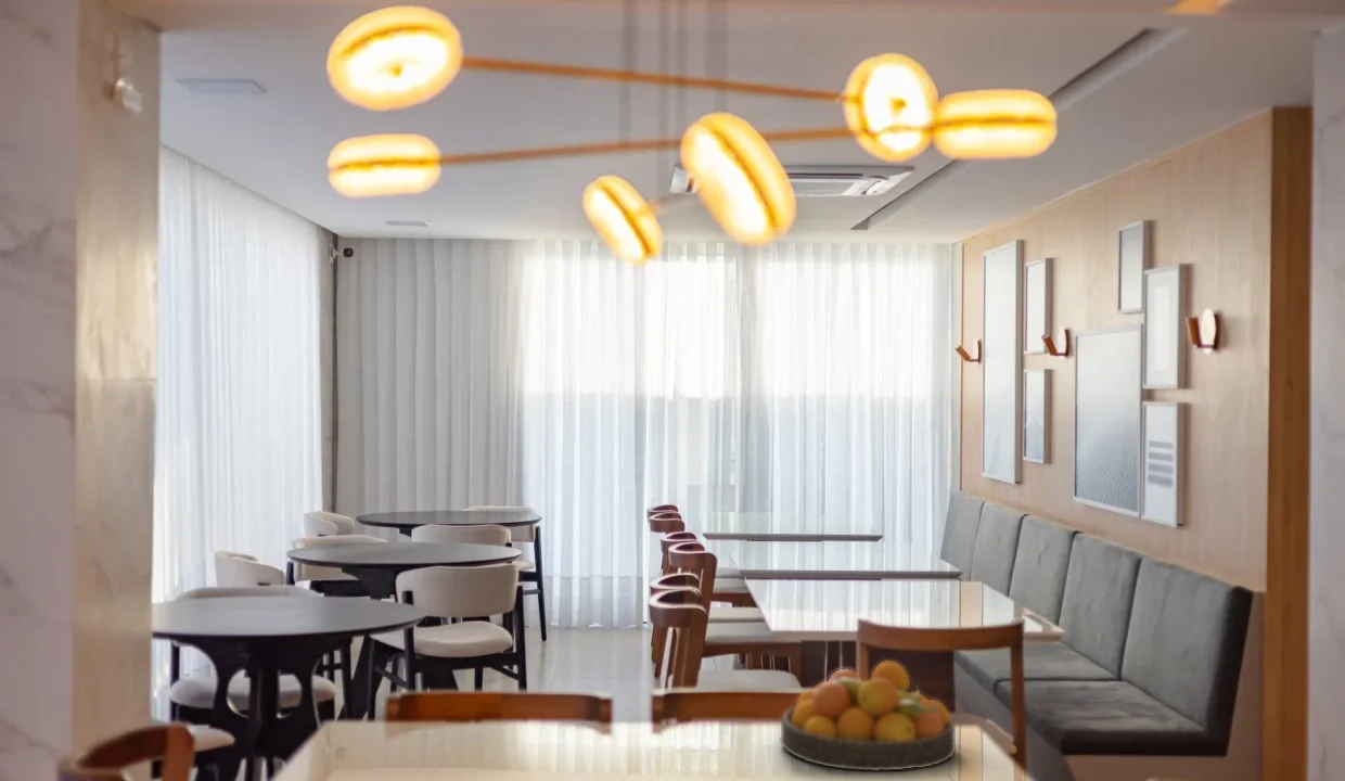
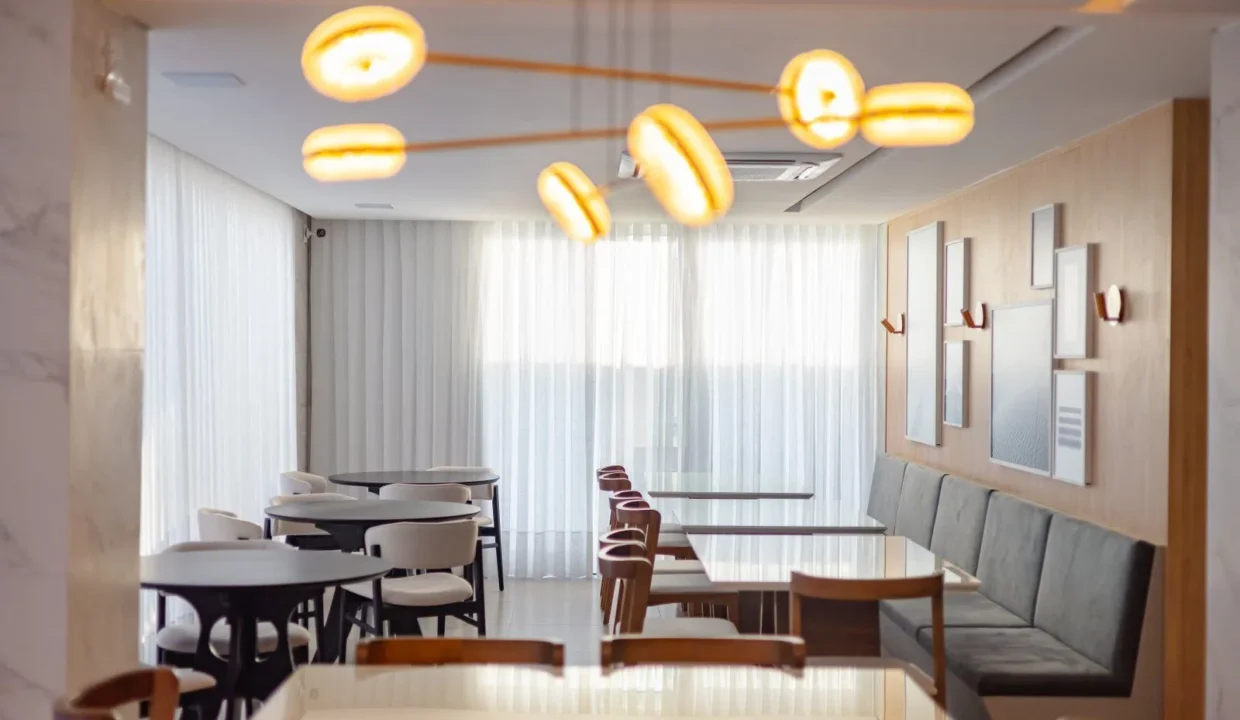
- fruit bowl [779,661,957,772]
